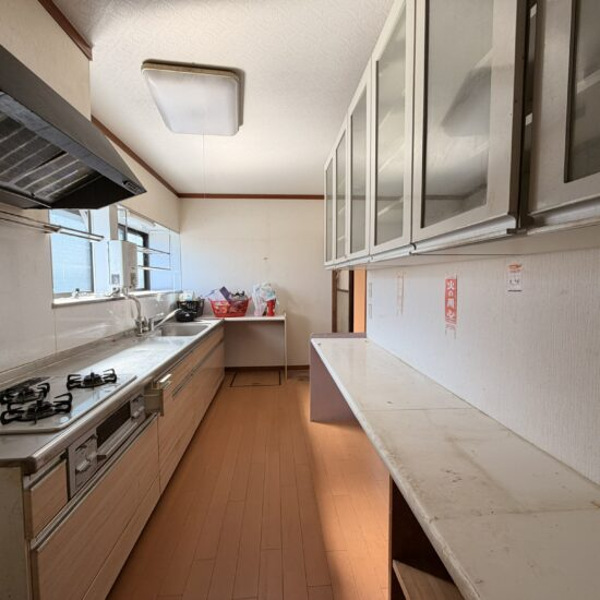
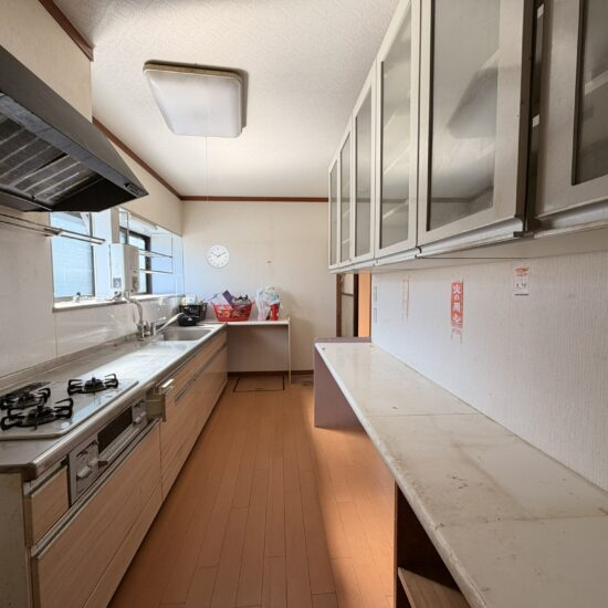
+ wall clock [206,244,231,270]
